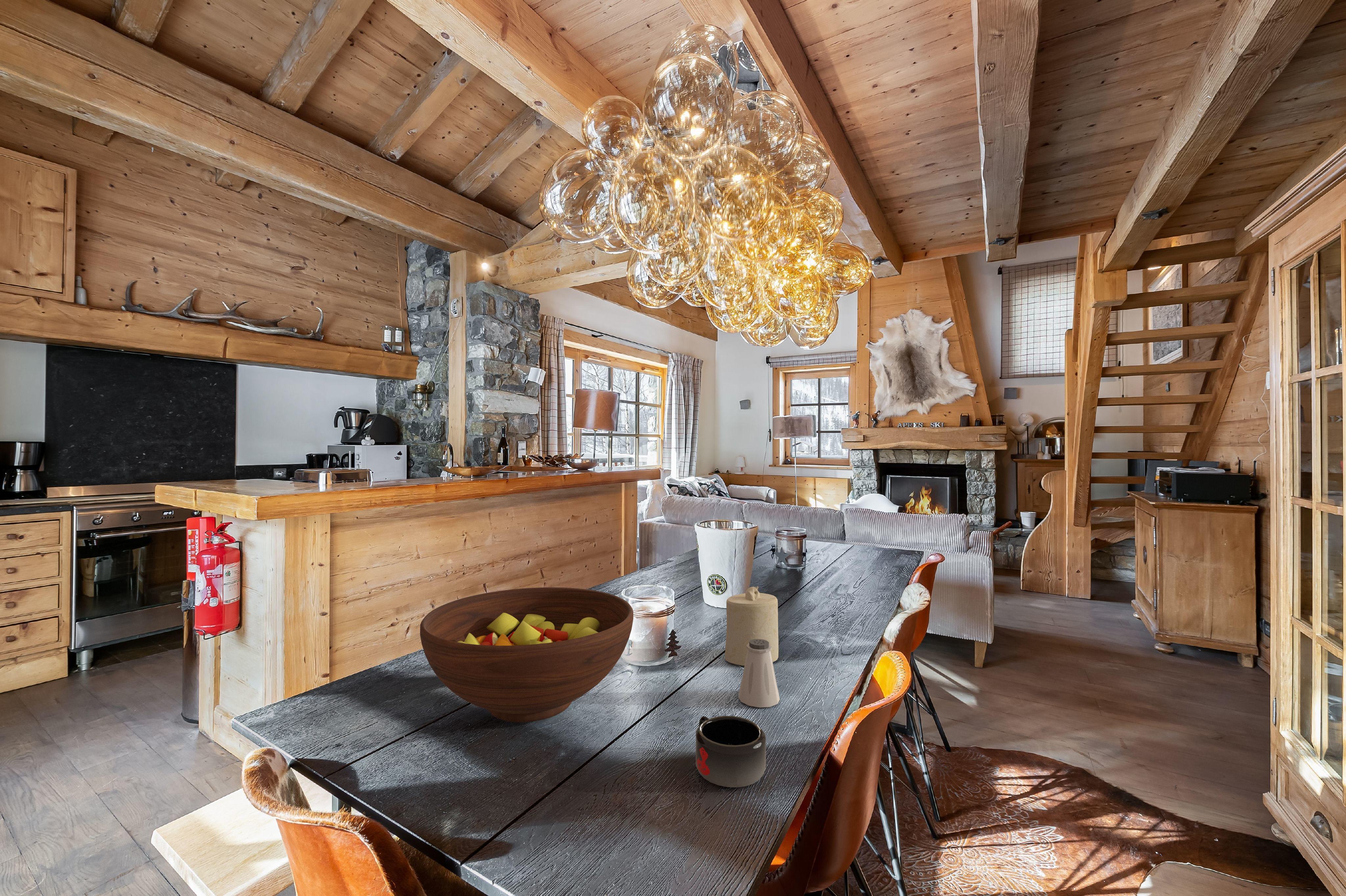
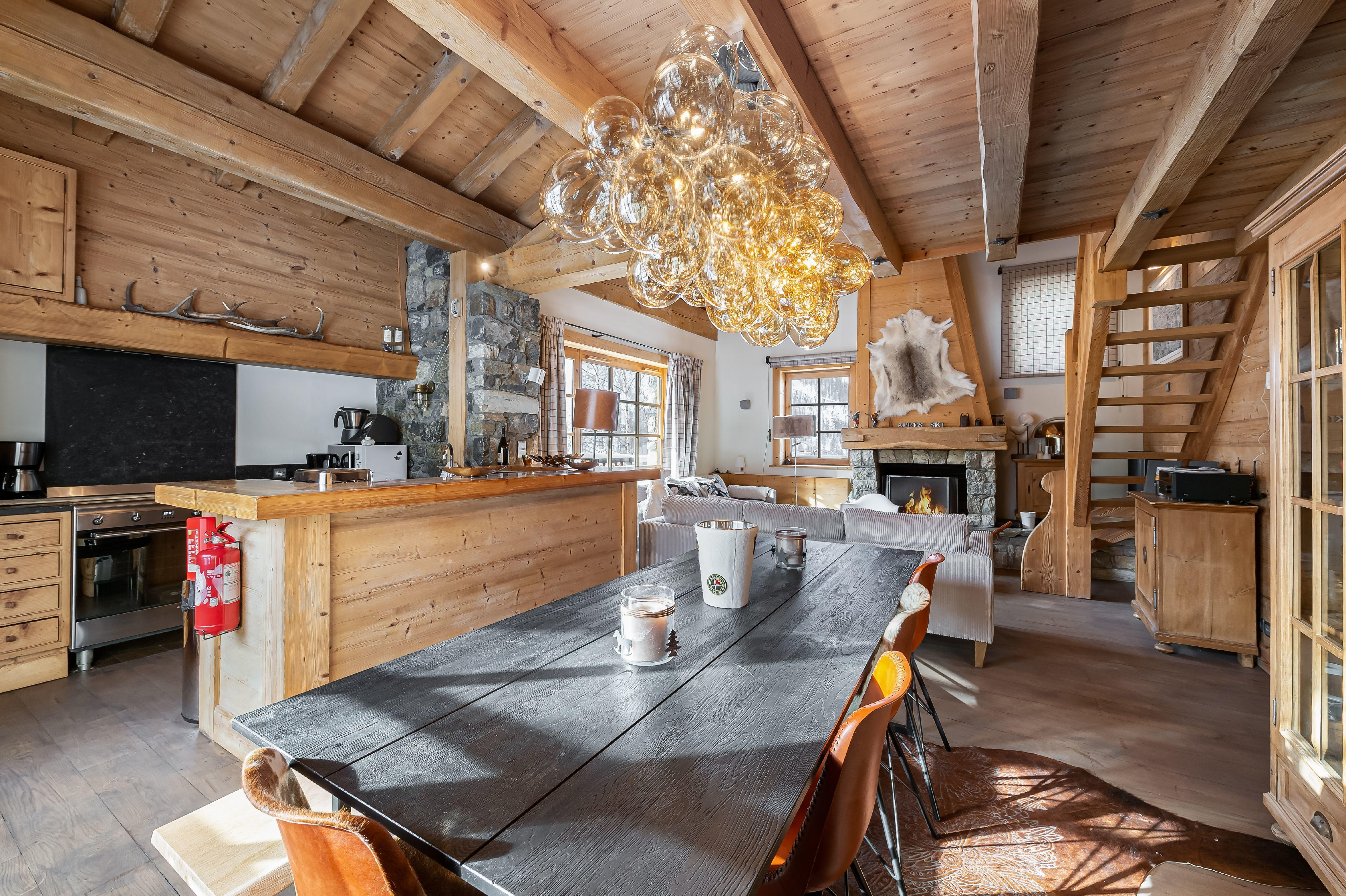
- fruit bowl [420,587,634,723]
- saltshaker [738,639,780,708]
- mug [695,716,766,788]
- candle [725,586,779,666]
